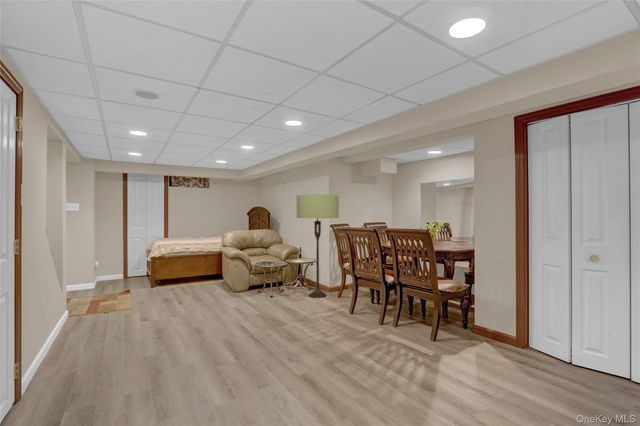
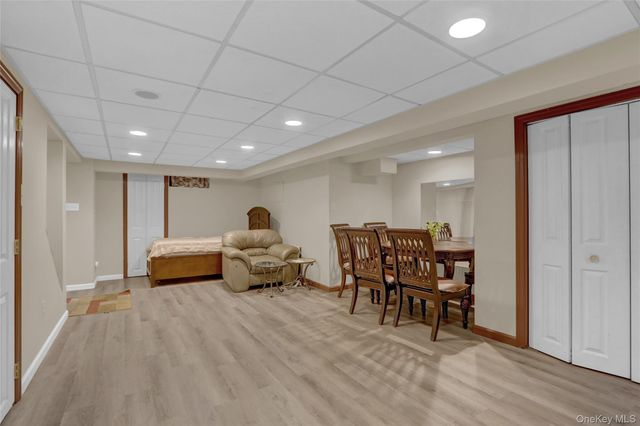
- floor lamp [296,194,340,298]
